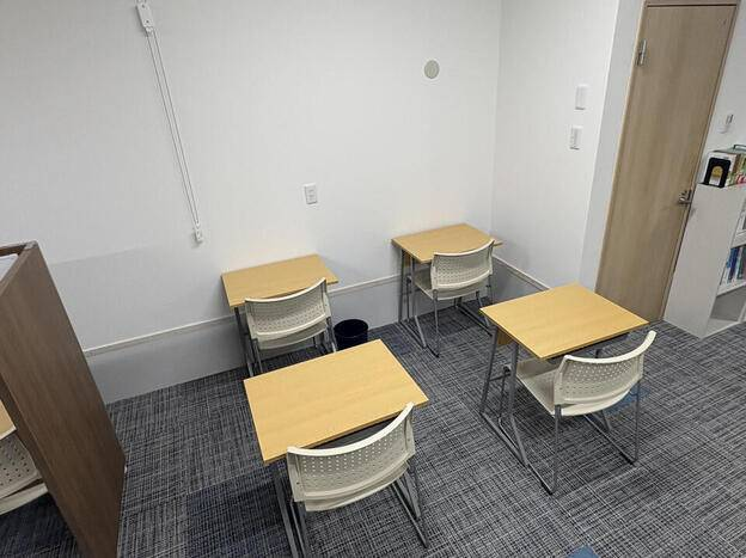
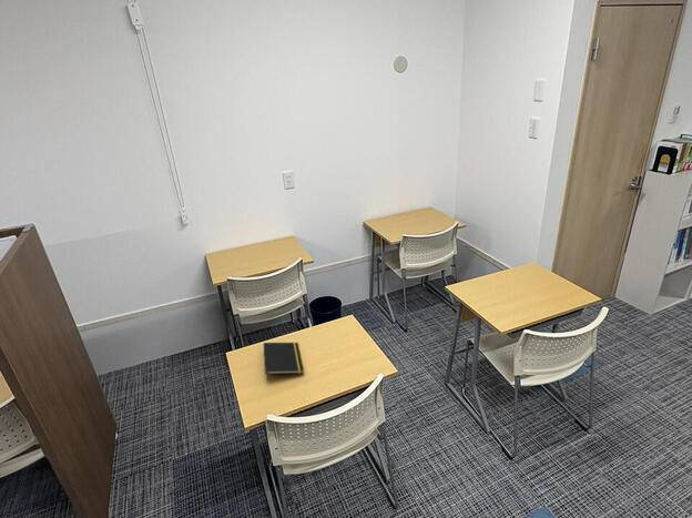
+ notepad [263,342,305,383]
